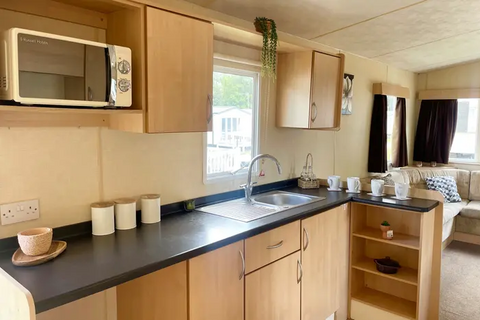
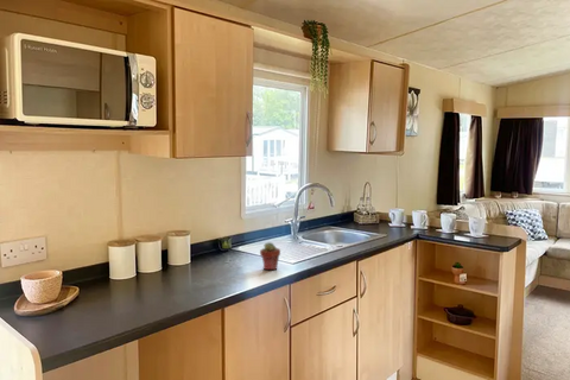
+ potted succulent [259,241,281,271]
